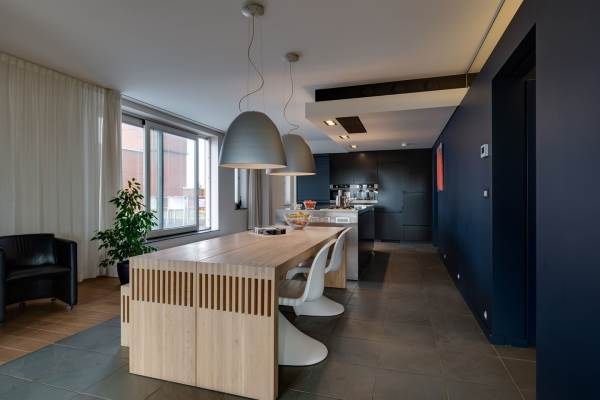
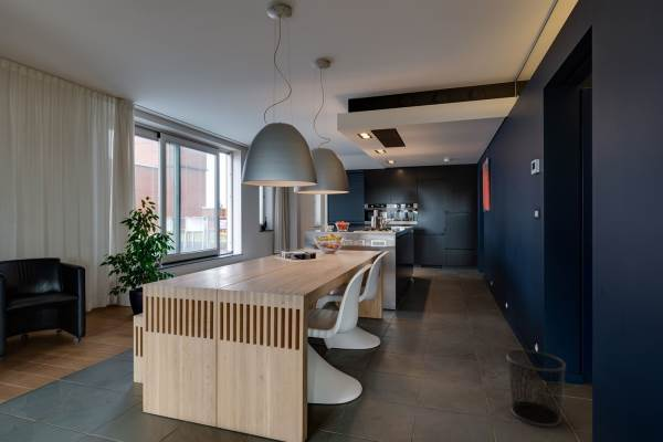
+ waste bin [505,349,567,428]
